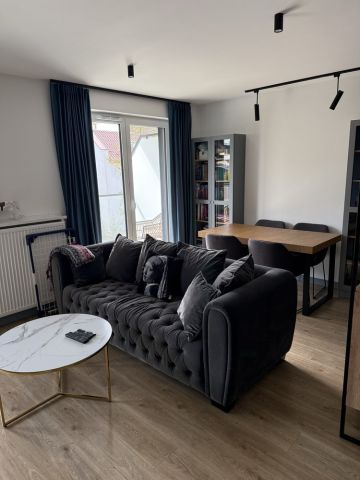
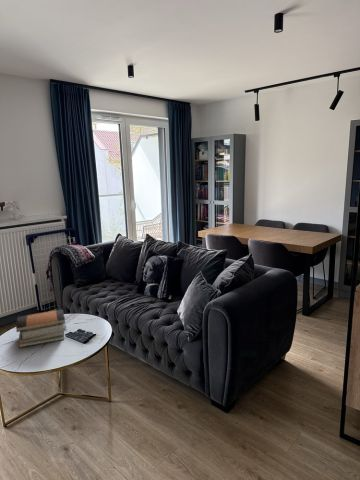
+ book stack [15,308,68,349]
